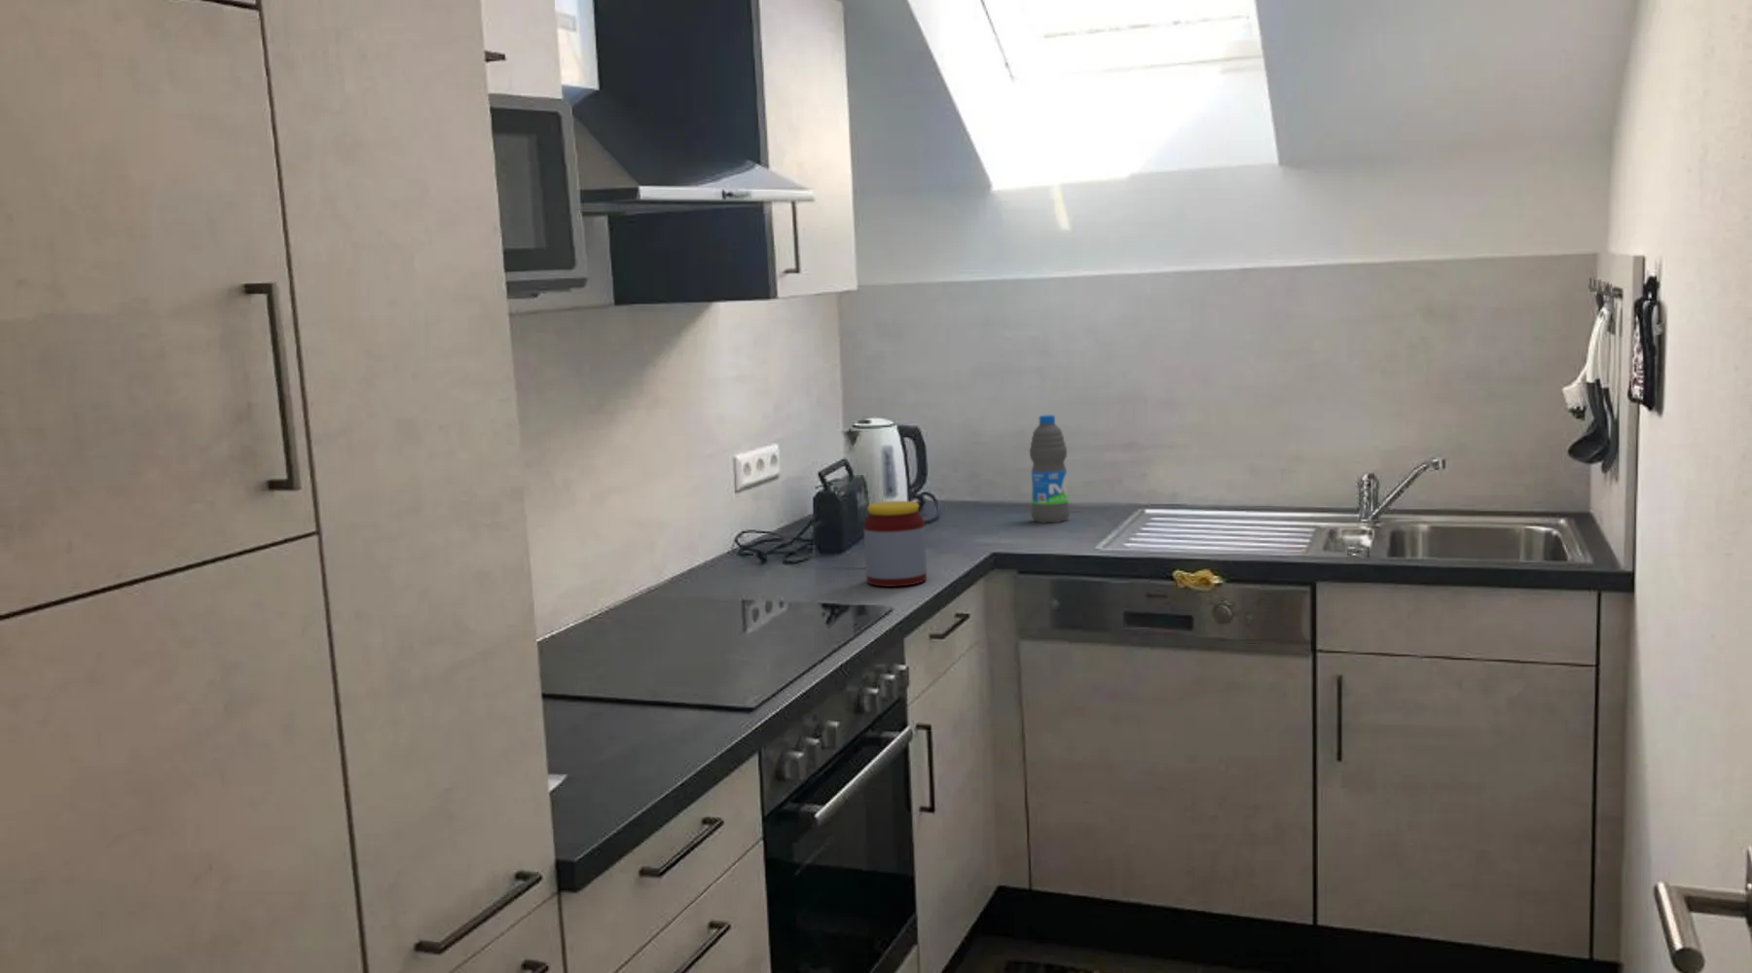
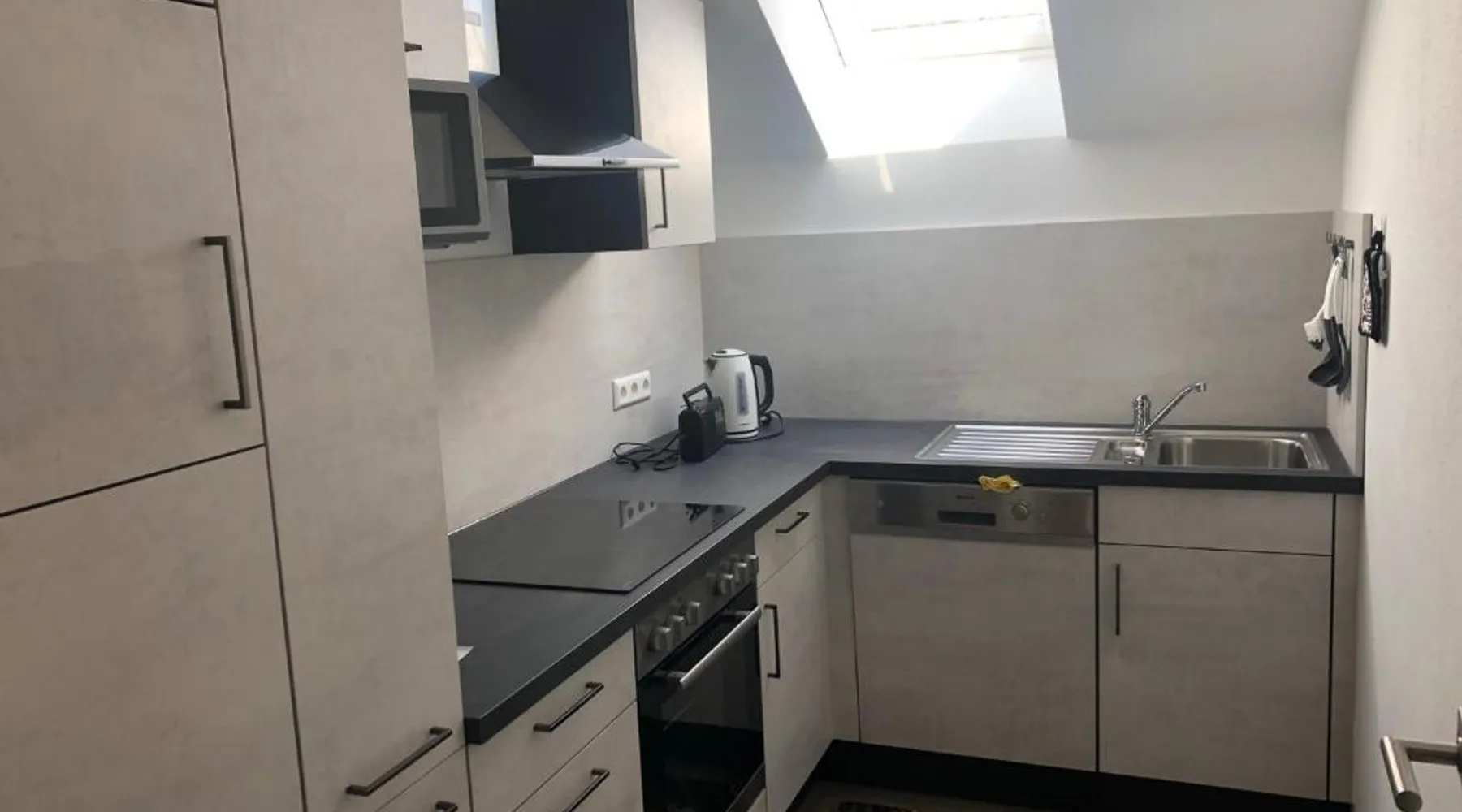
- jar [863,500,928,587]
- water bottle [1029,413,1070,524]
